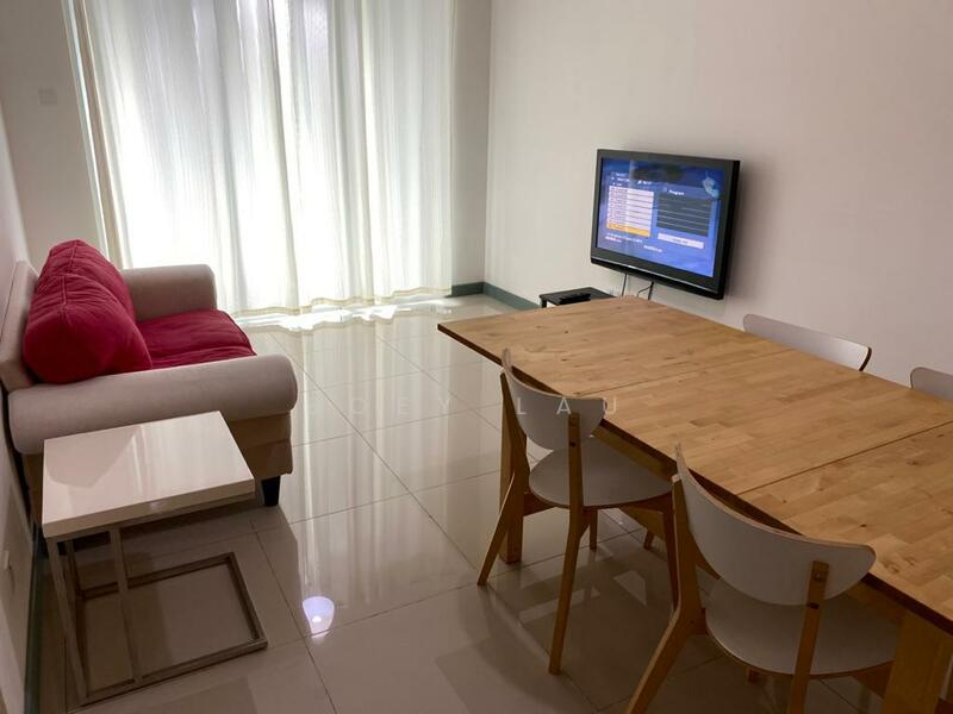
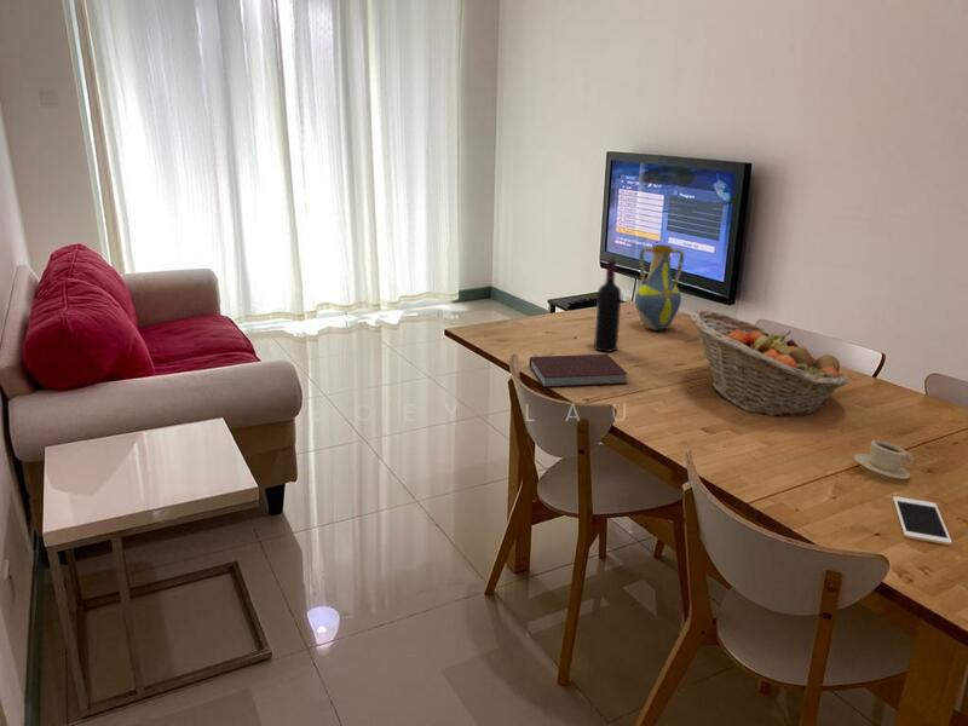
+ vase [634,243,685,332]
+ cup [853,439,915,480]
+ fruit basket [690,310,849,417]
+ notebook [529,353,628,388]
+ cell phone [892,495,953,546]
+ wine bottle [593,258,622,353]
